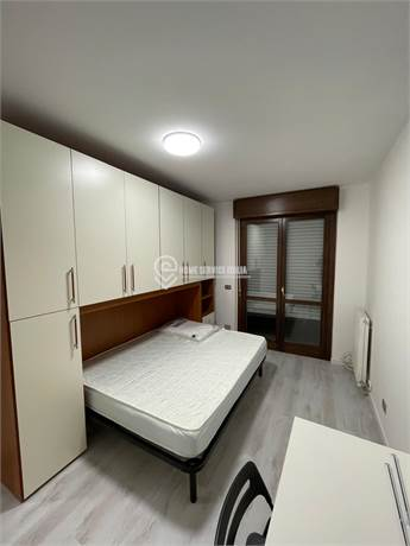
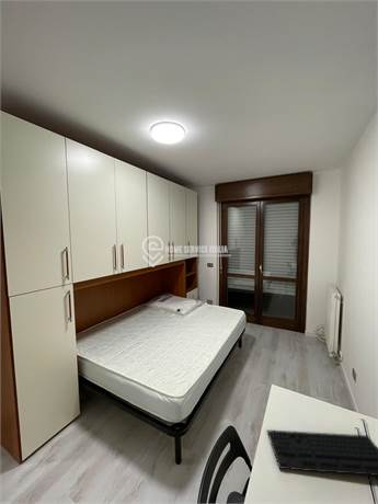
+ keyboard [265,428,378,477]
